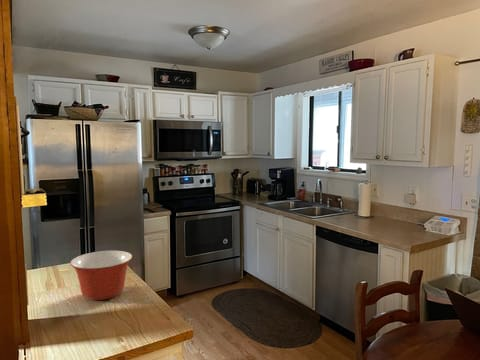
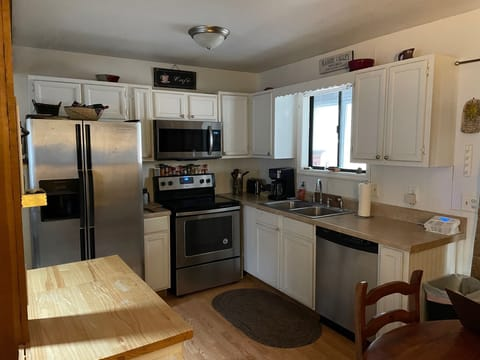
- mixing bowl [69,250,133,301]
